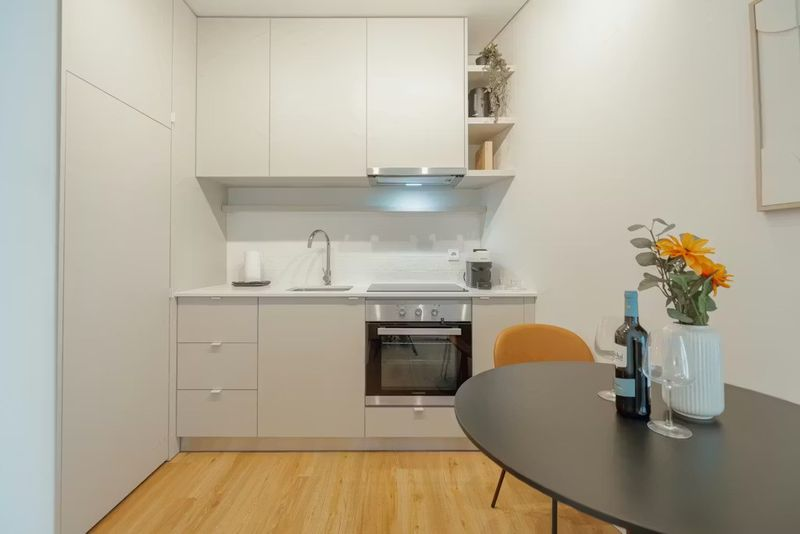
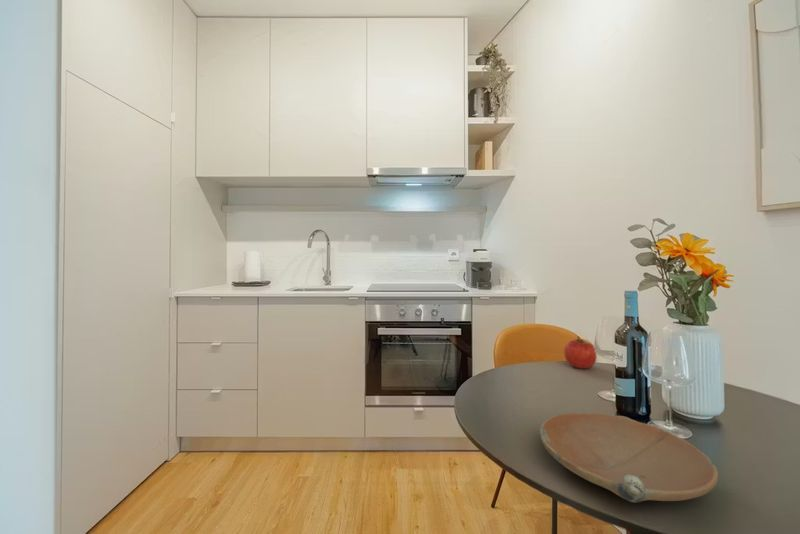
+ bowl [539,411,719,503]
+ apple [563,336,598,370]
